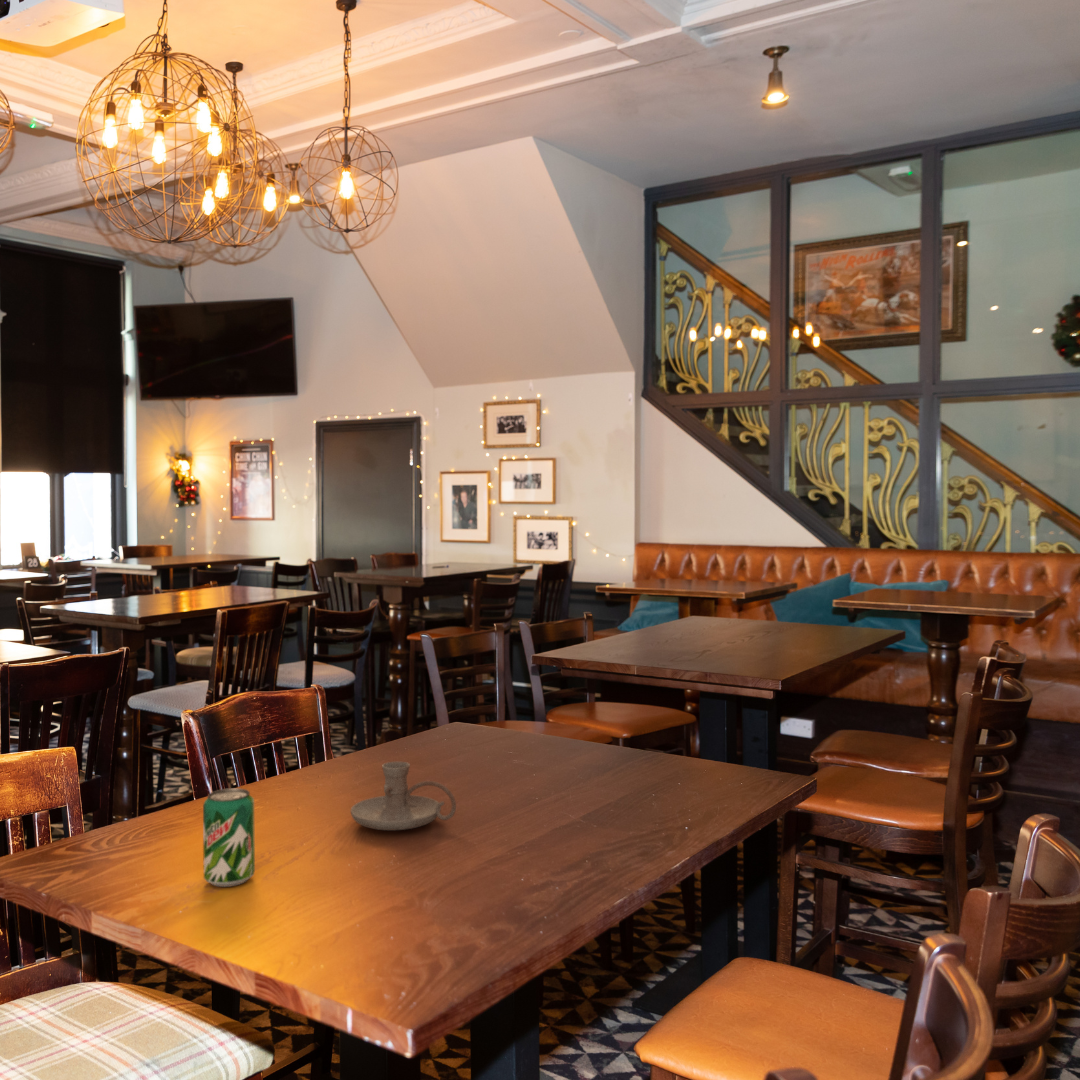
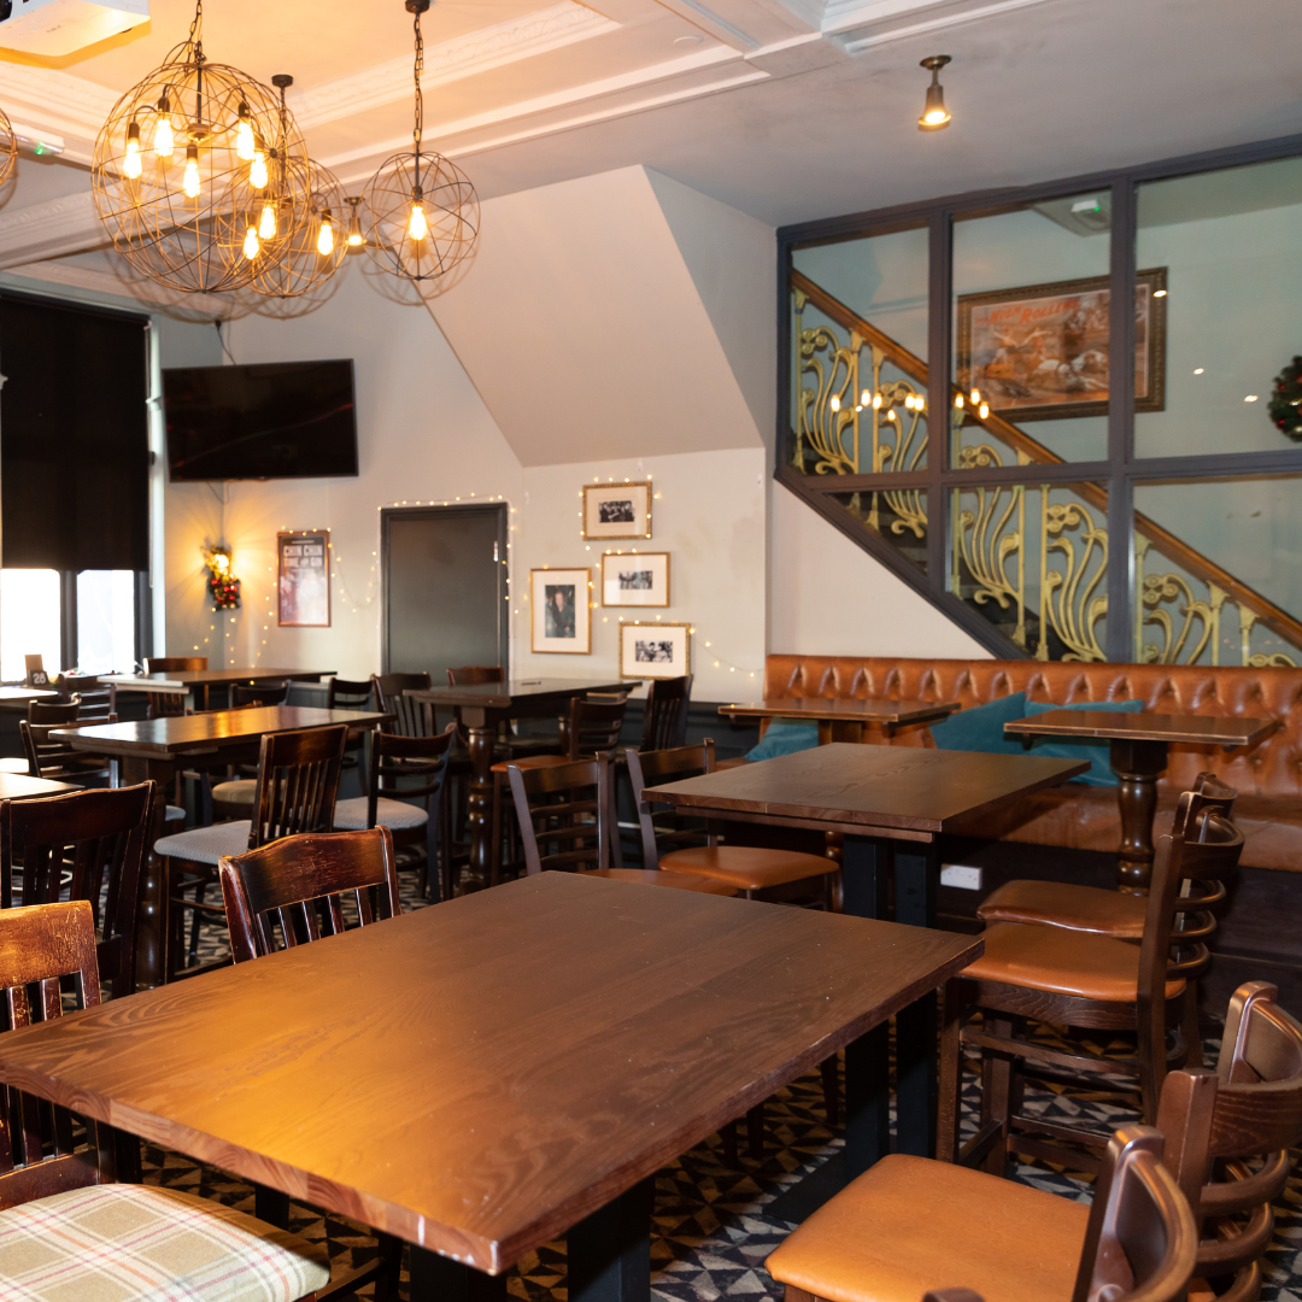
- candle holder [350,761,457,831]
- beverage can [202,787,256,888]
